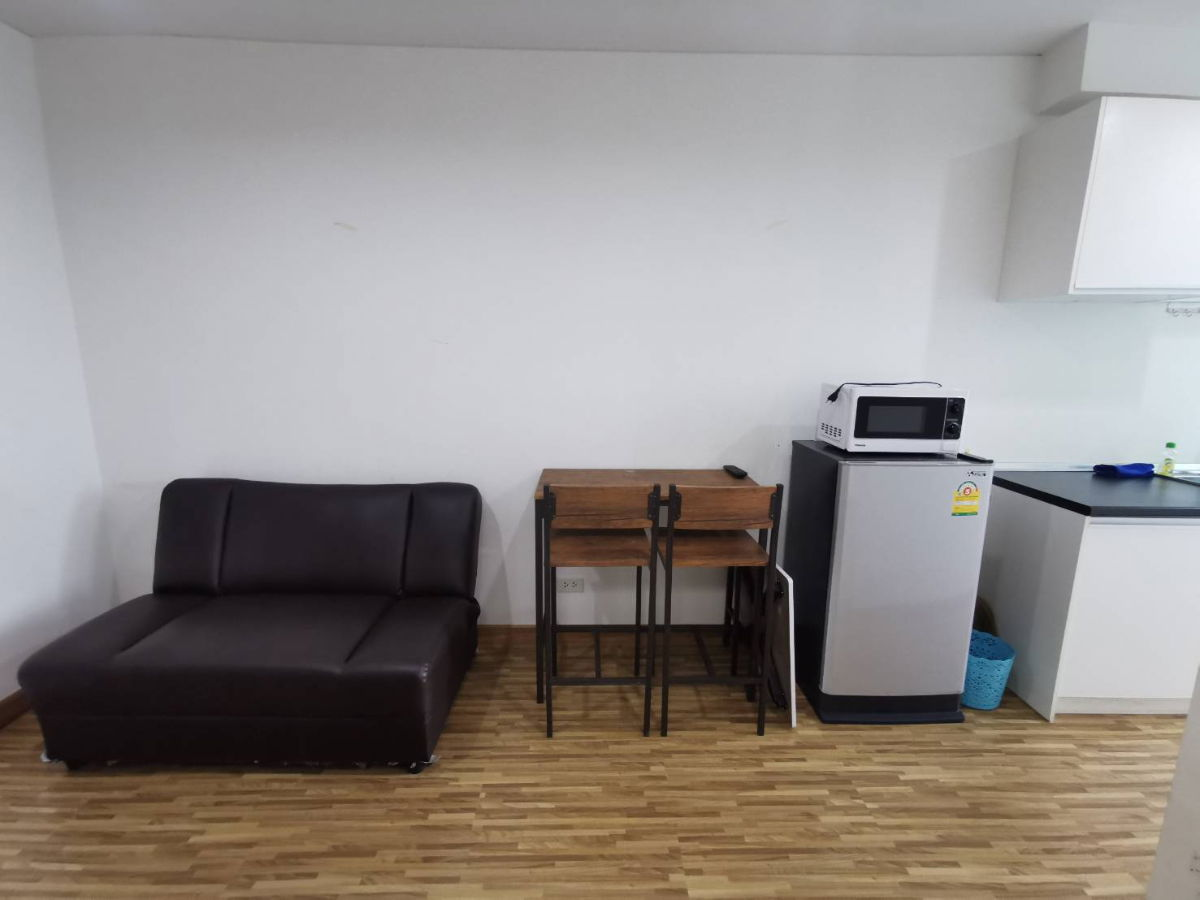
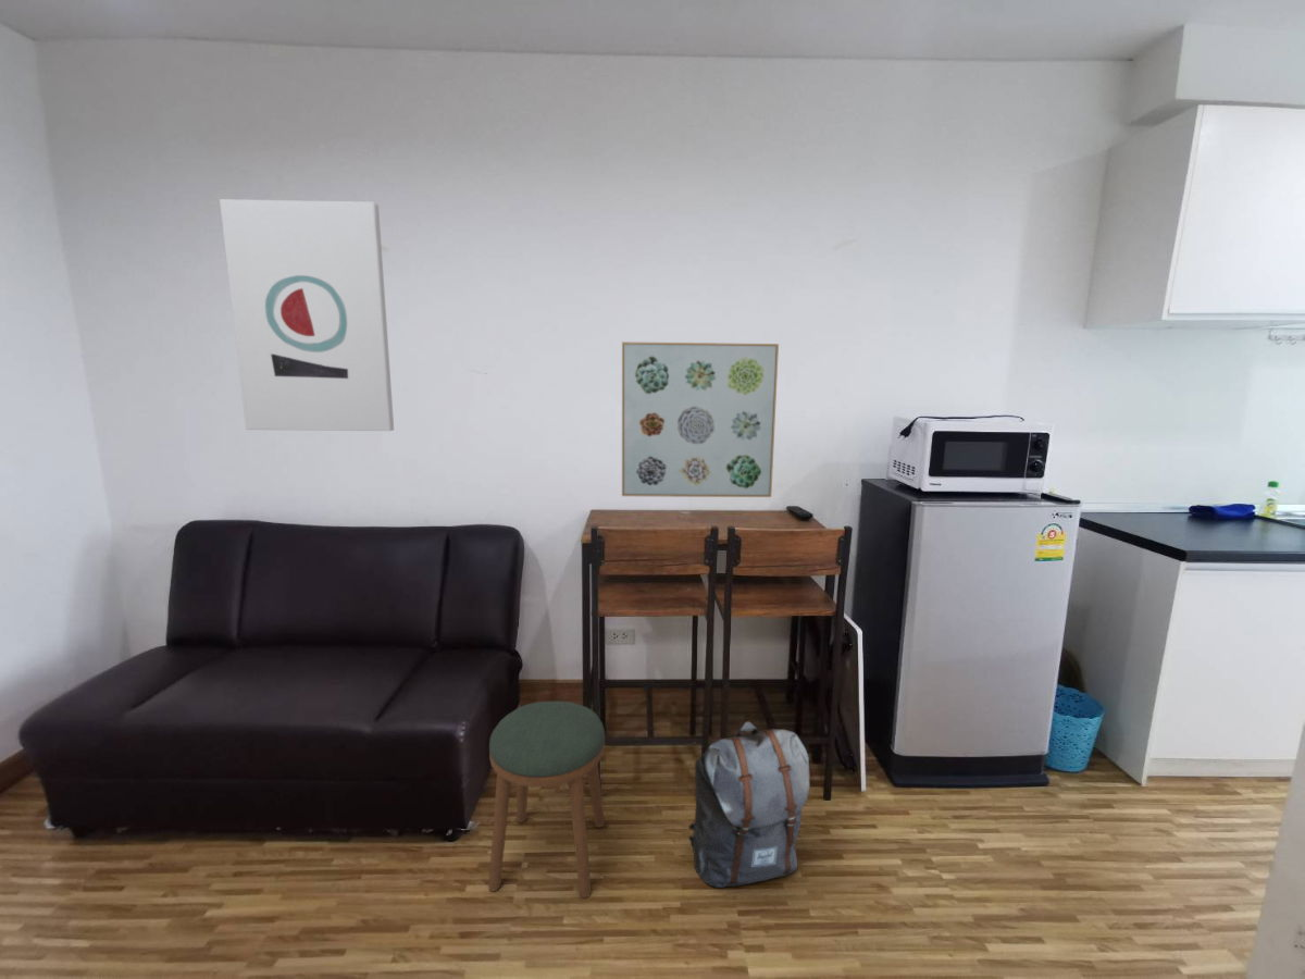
+ stool [487,701,606,899]
+ wall art [219,198,395,432]
+ backpack [687,720,810,889]
+ wall art [621,340,780,498]
